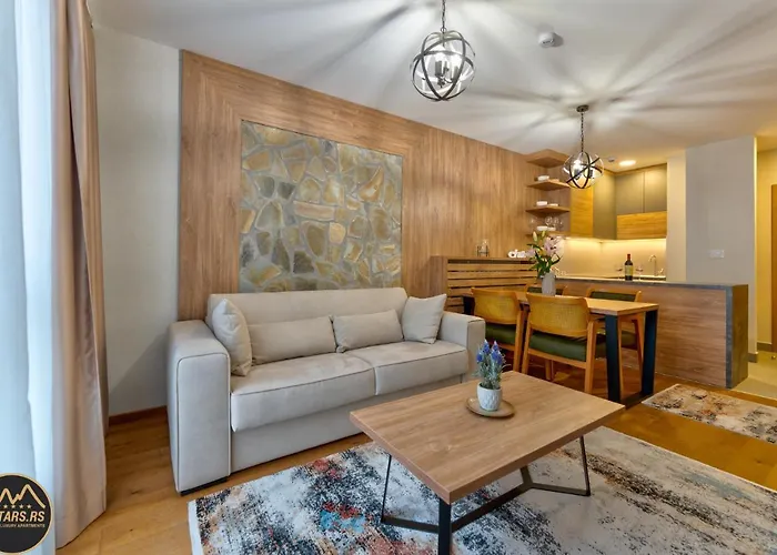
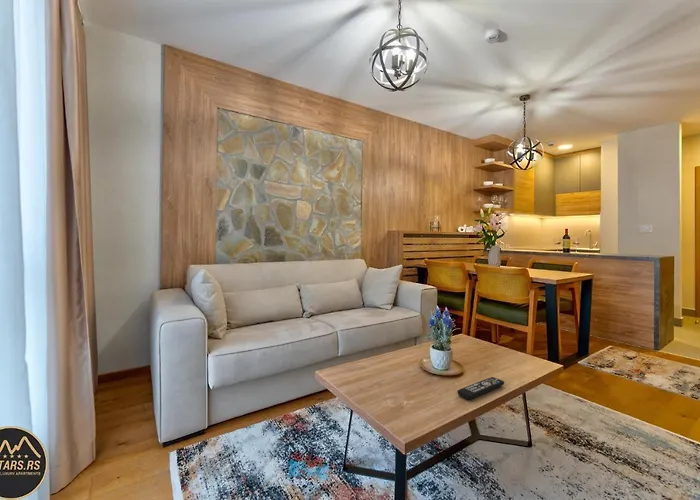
+ remote control [456,376,505,400]
